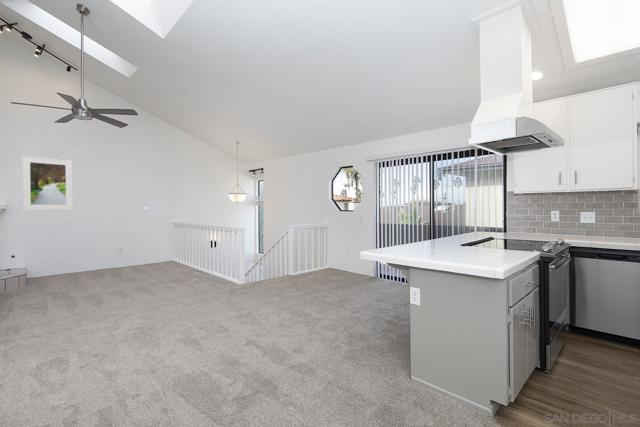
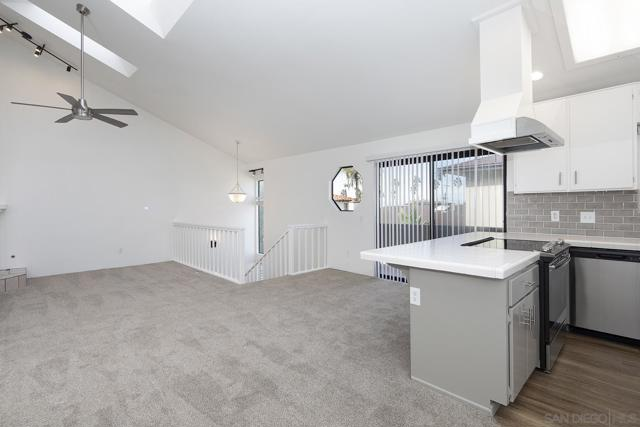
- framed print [21,155,74,211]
